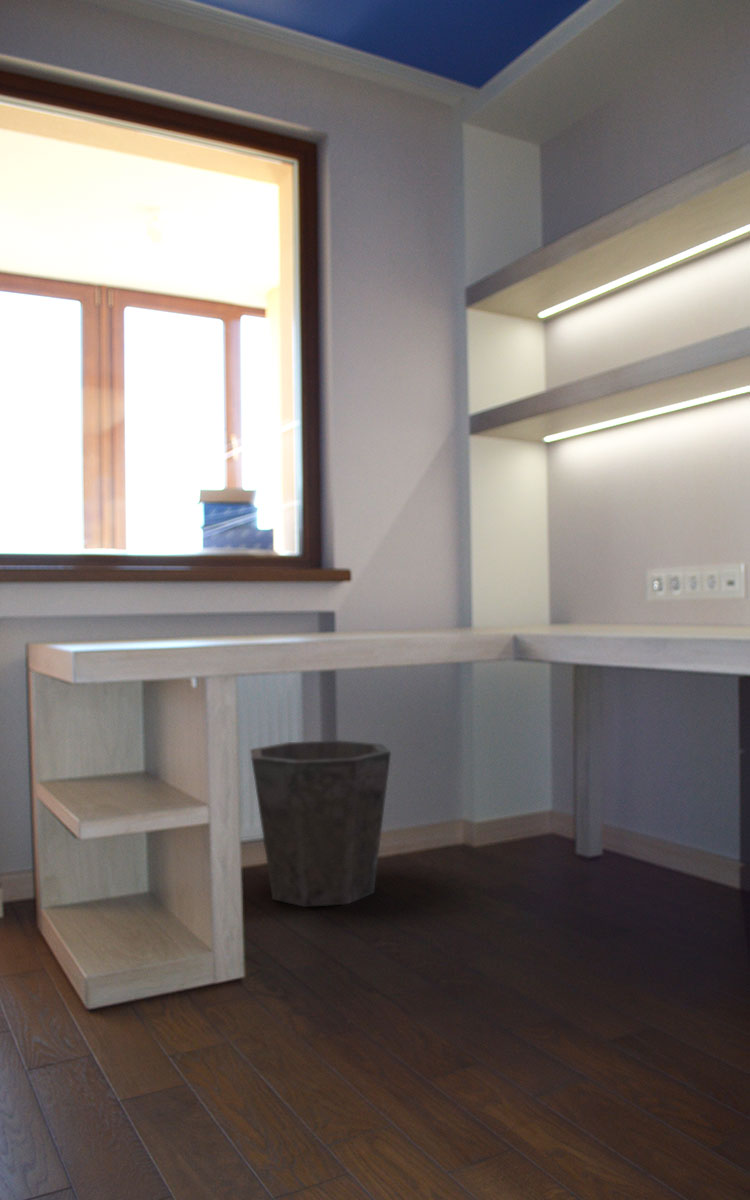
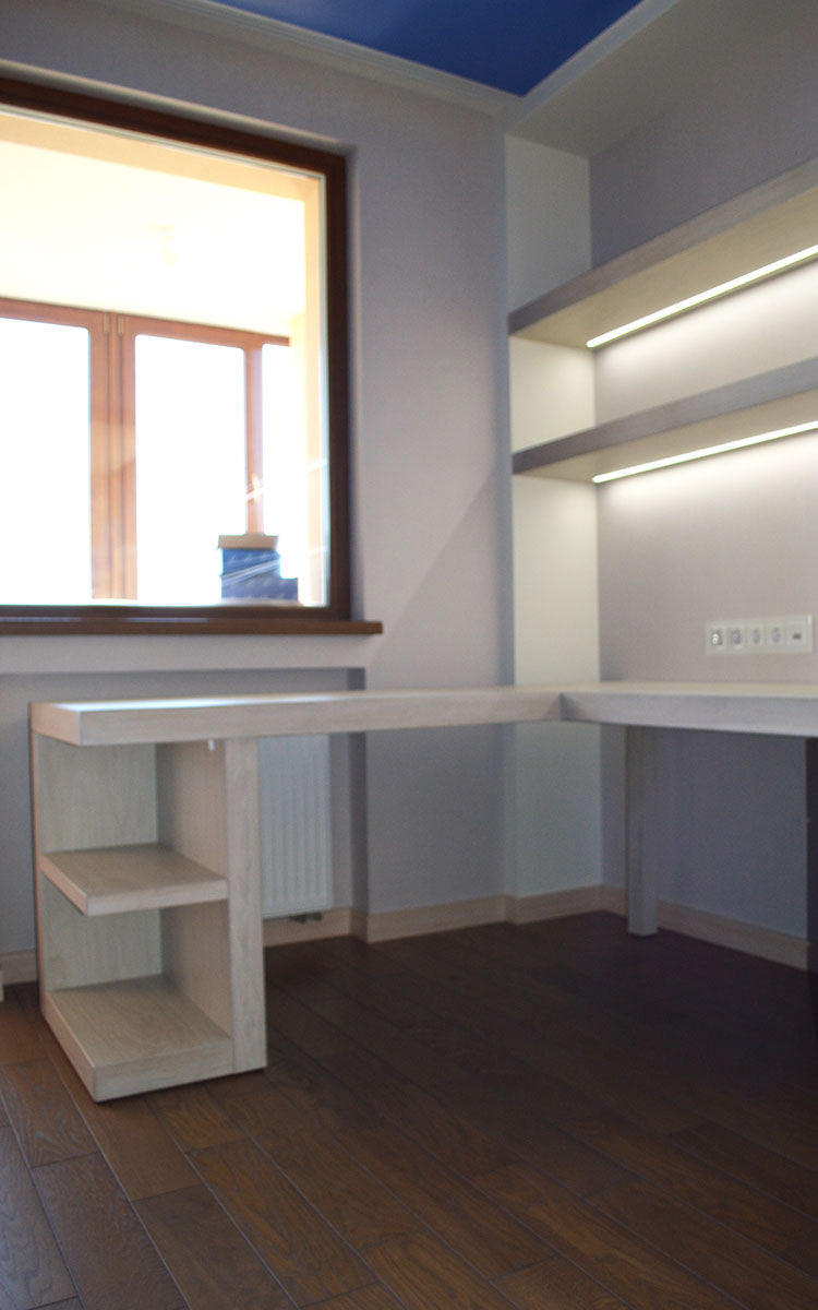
- waste bin [249,739,392,908]
